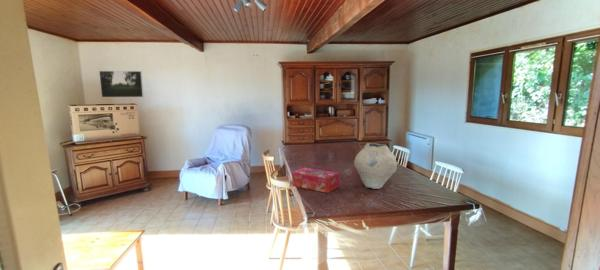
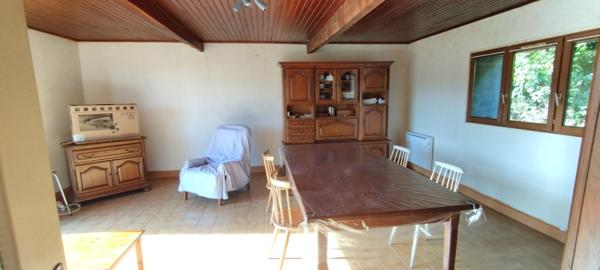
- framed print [98,70,145,98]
- vase [353,142,398,190]
- tissue box [291,166,340,194]
